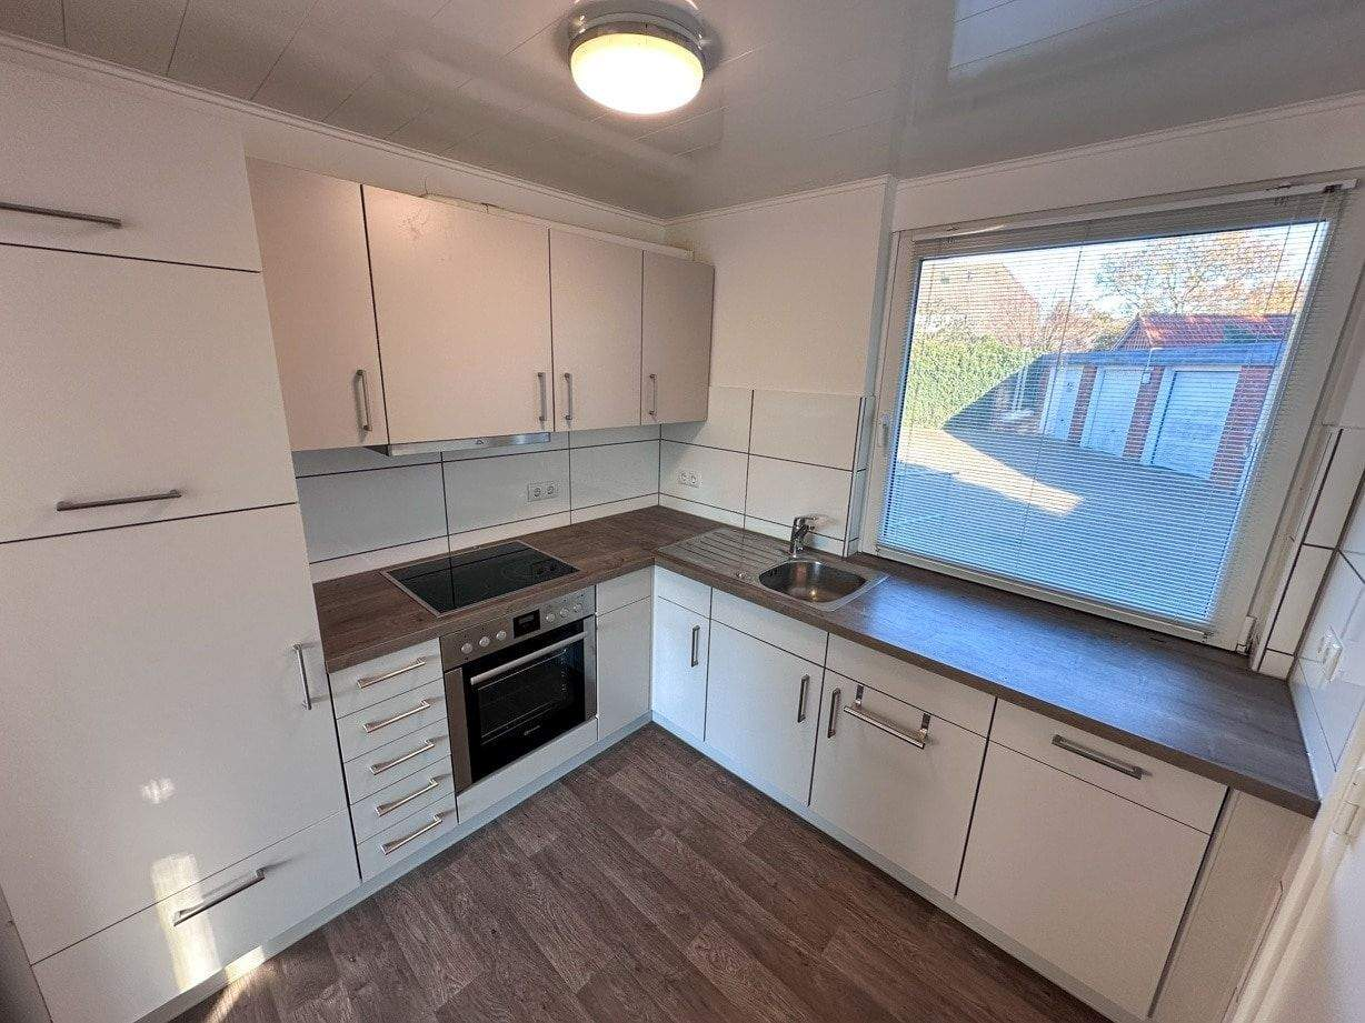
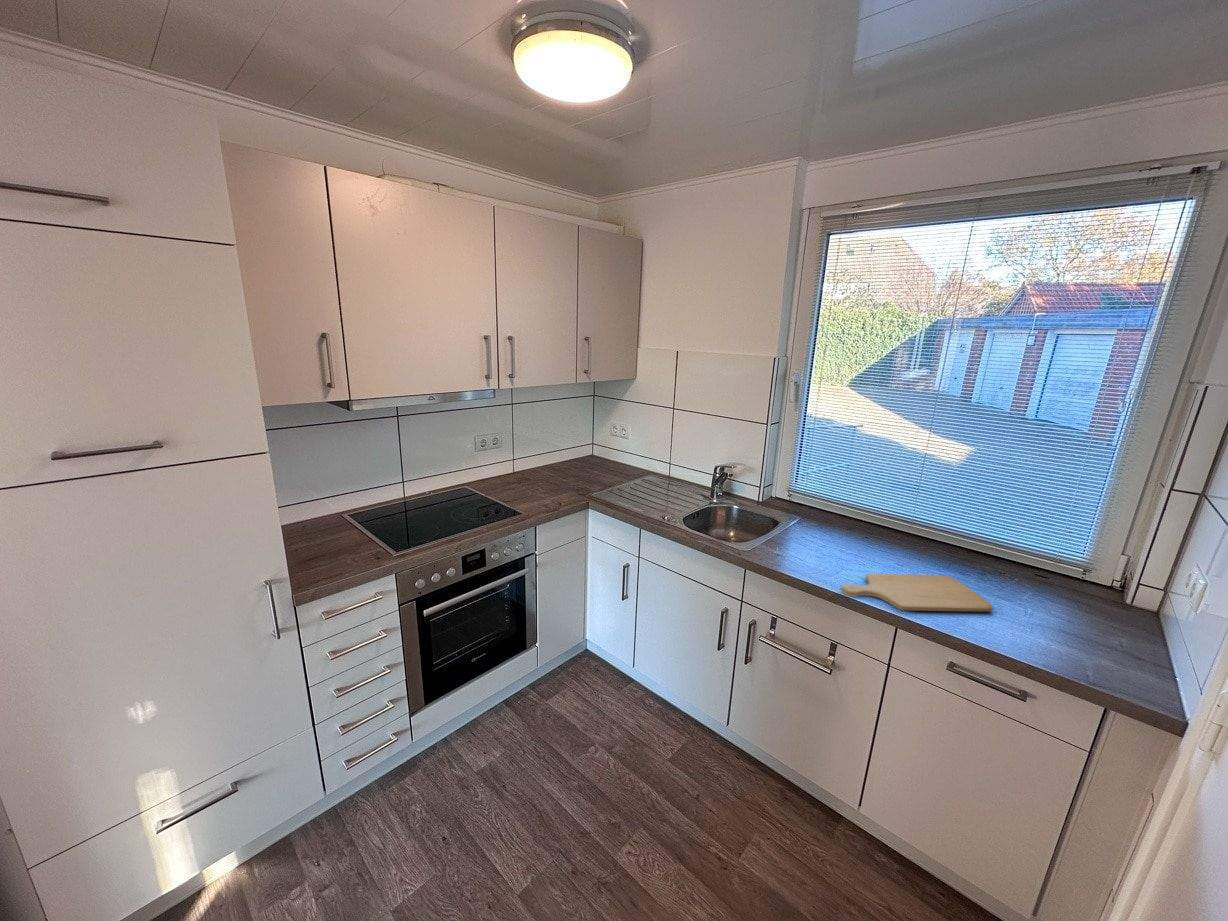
+ chopping board [840,573,994,613]
